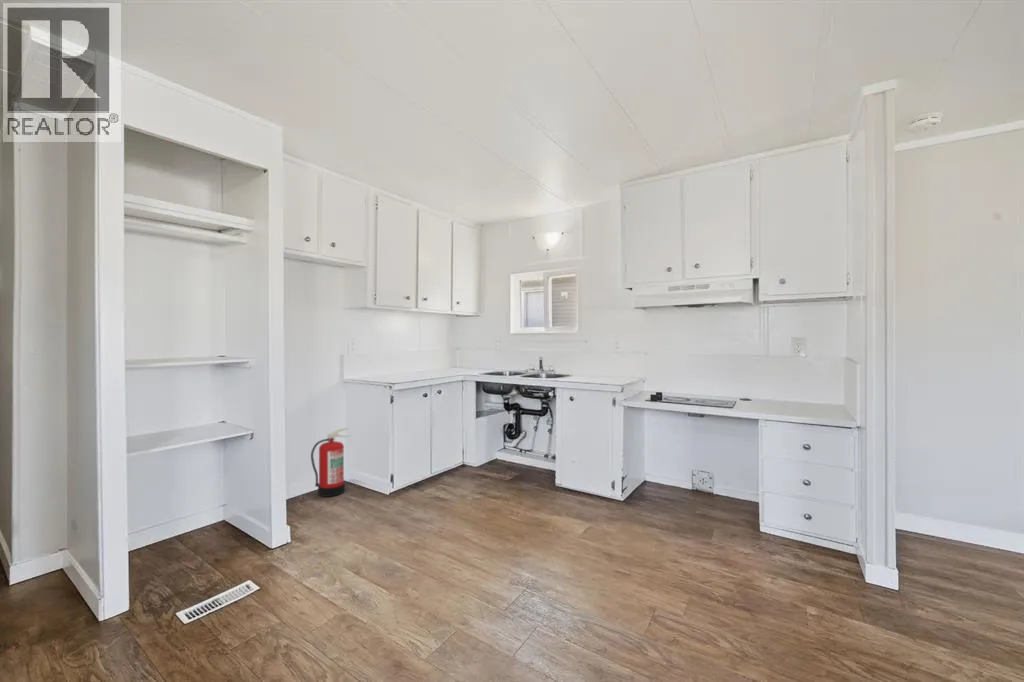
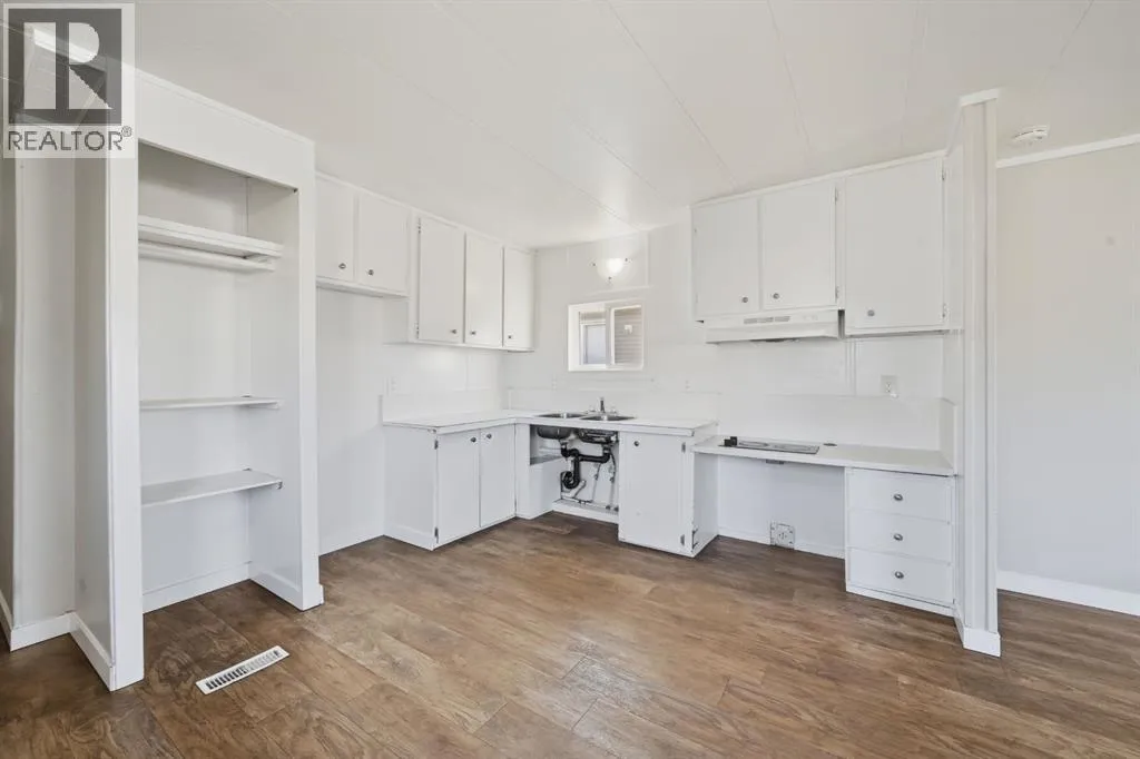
- fire extinguisher [310,427,351,498]
